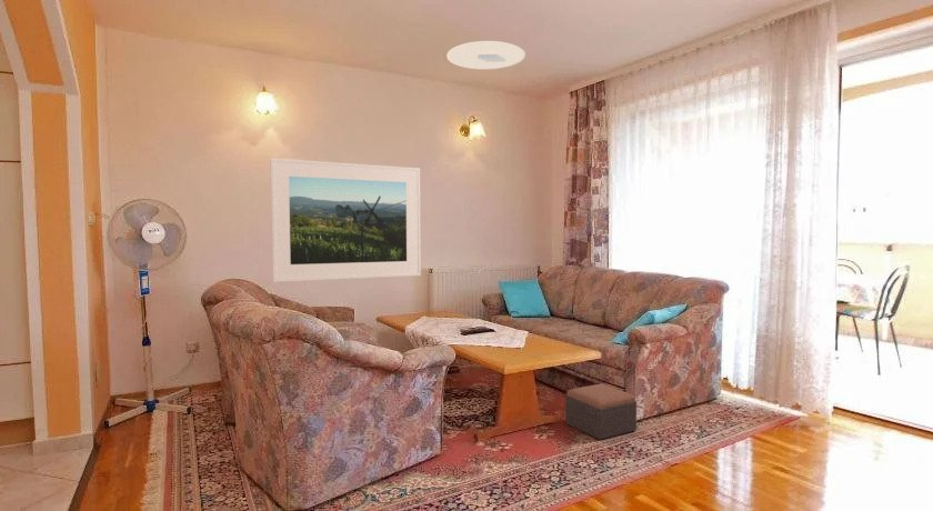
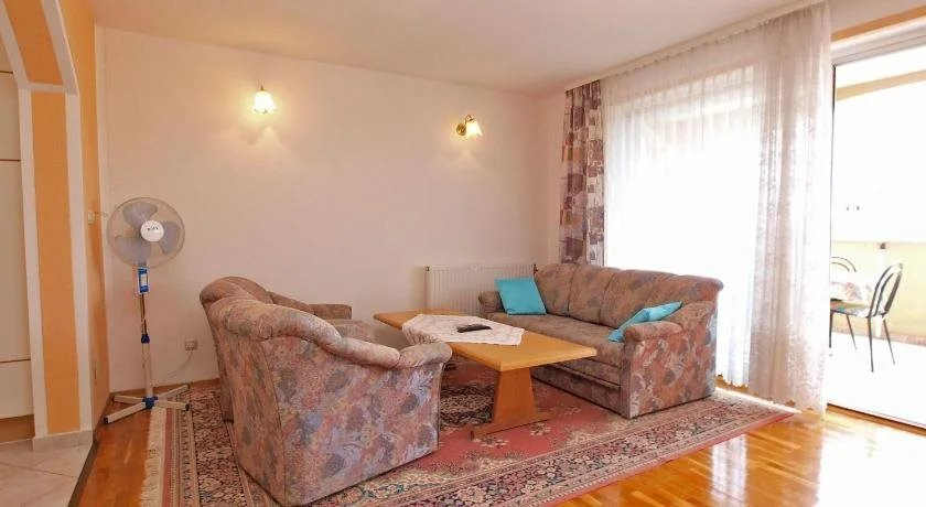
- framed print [270,157,422,283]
- footstool [564,383,638,441]
- ceiling light [445,40,526,70]
